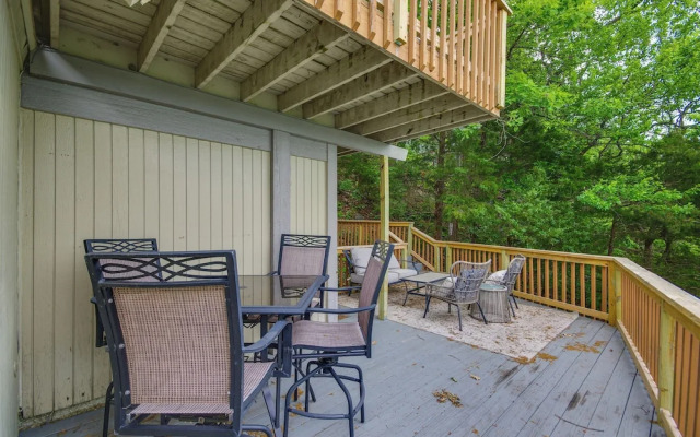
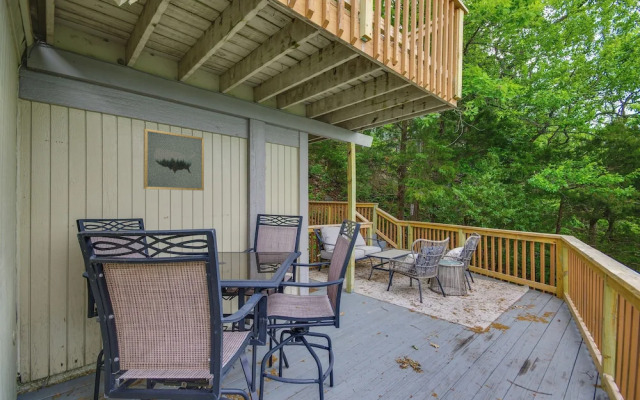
+ wall art [142,127,205,192]
